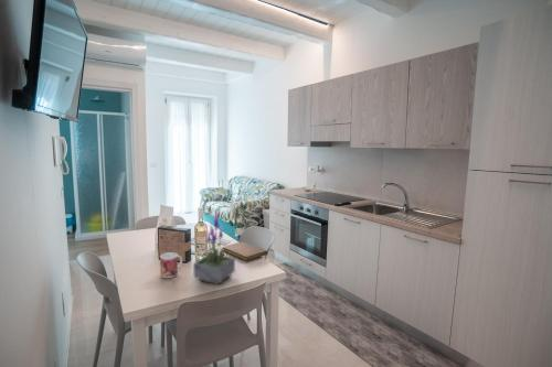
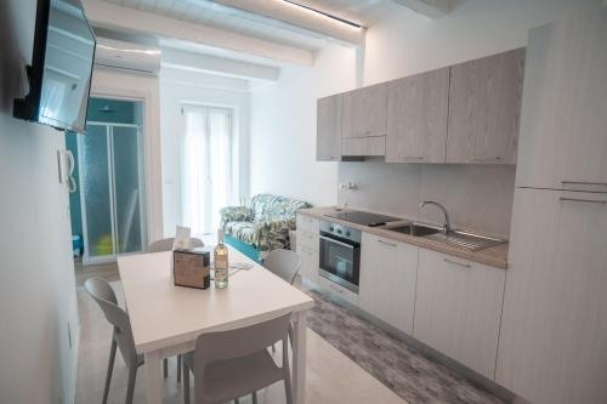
- potted plant [192,209,236,285]
- notebook [222,240,268,262]
- mug [159,251,183,279]
